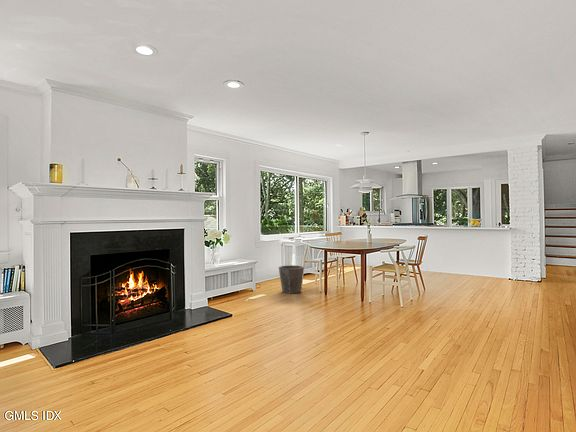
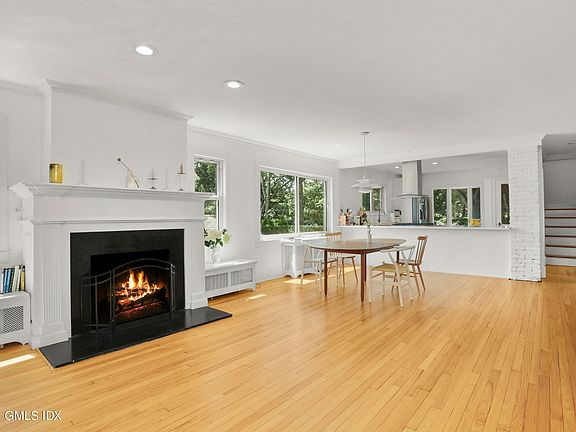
- waste bin [278,264,305,294]
